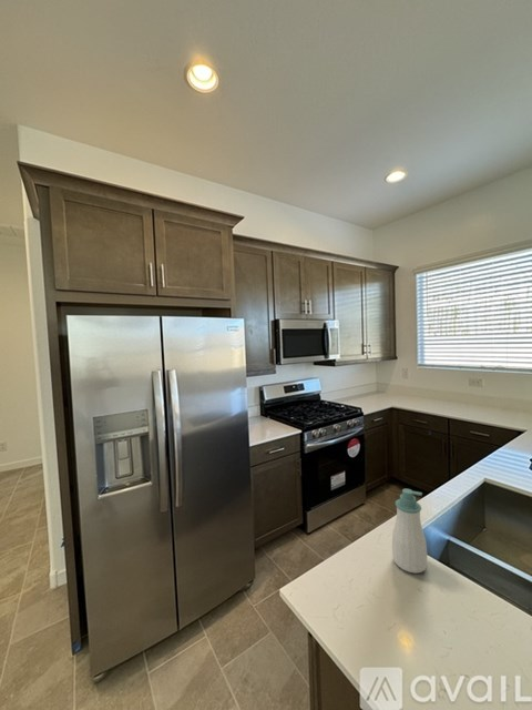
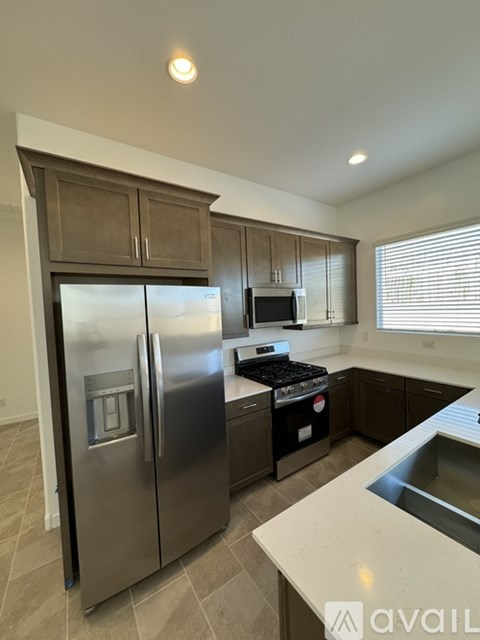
- soap bottle [391,488,429,575]
